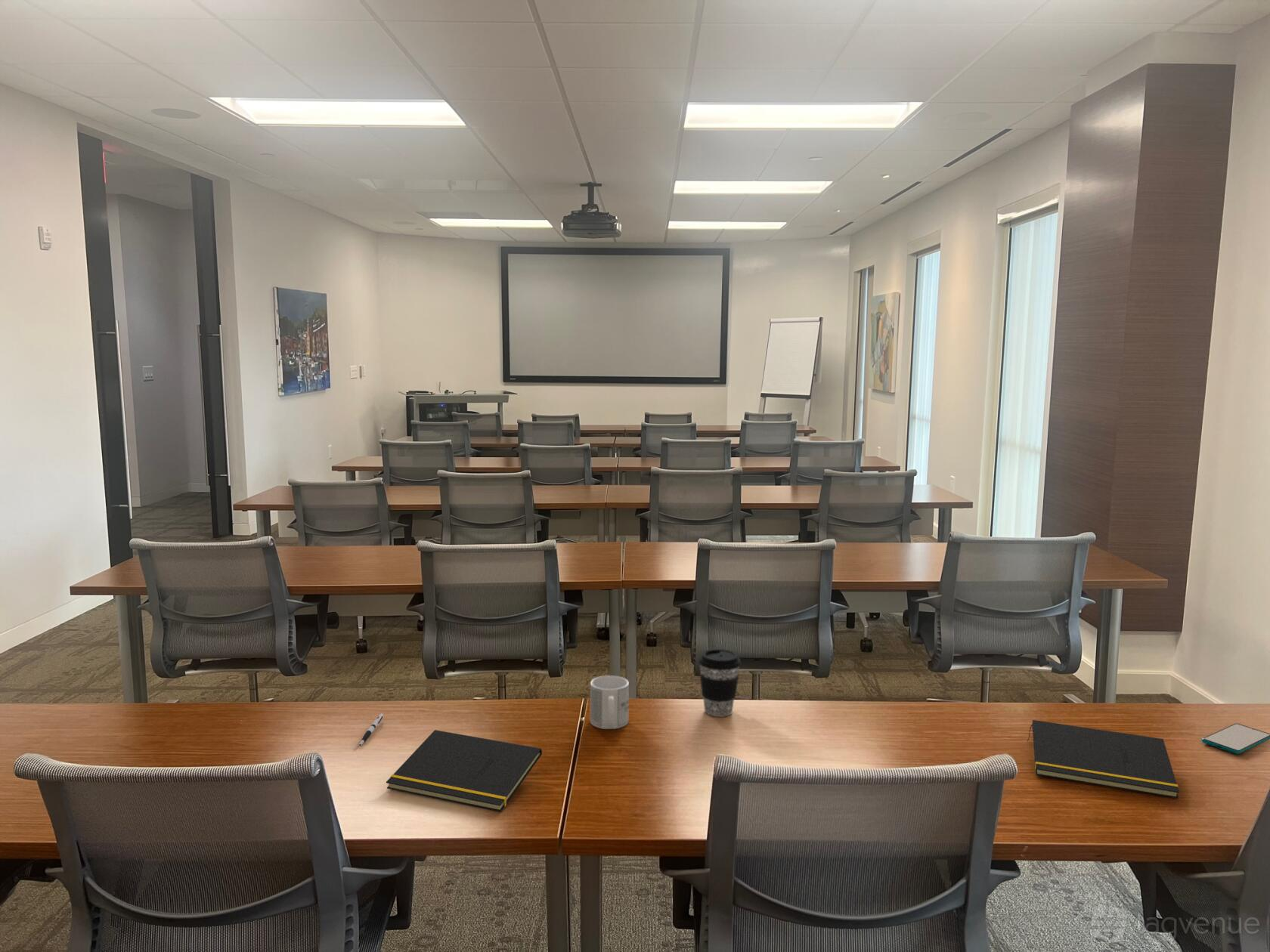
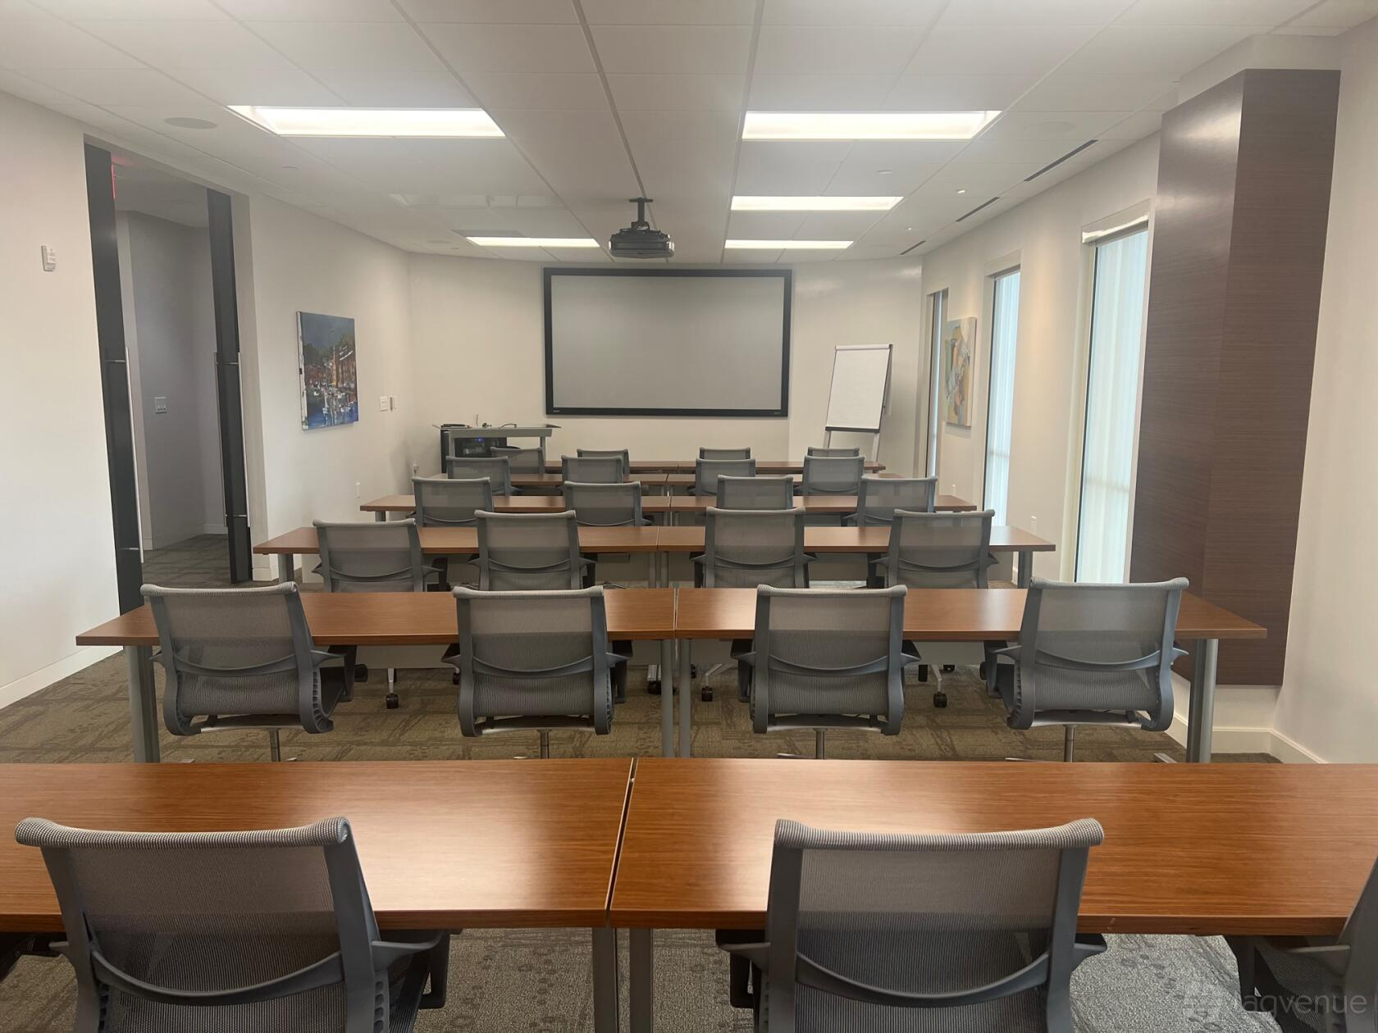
- coffee cup [698,648,742,718]
- notepad [386,729,543,812]
- pen [358,713,384,746]
- notepad [1027,719,1180,799]
- mug [590,675,630,730]
- smartphone [1201,722,1270,755]
